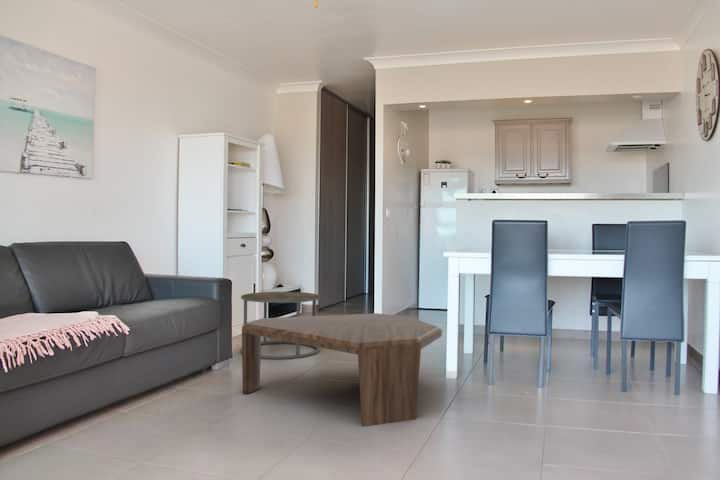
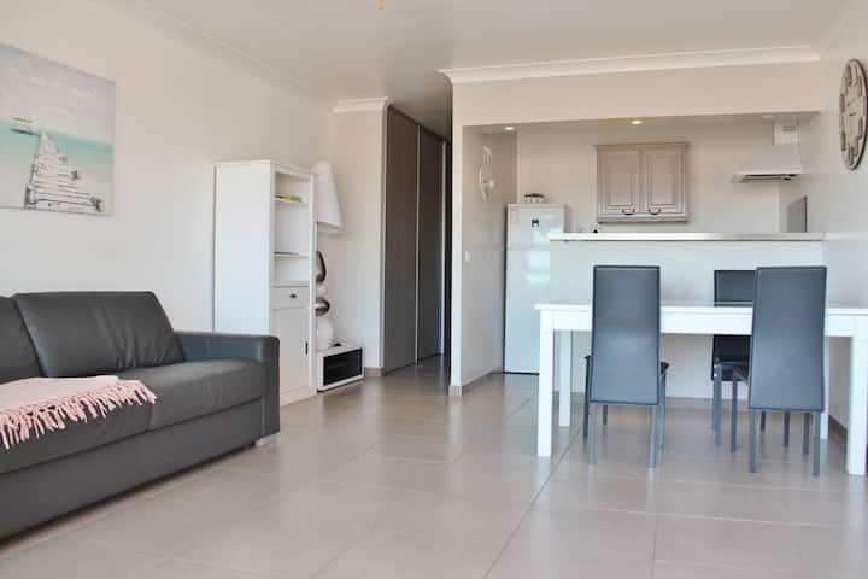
- side table [239,291,321,360]
- coffee table [241,312,443,428]
